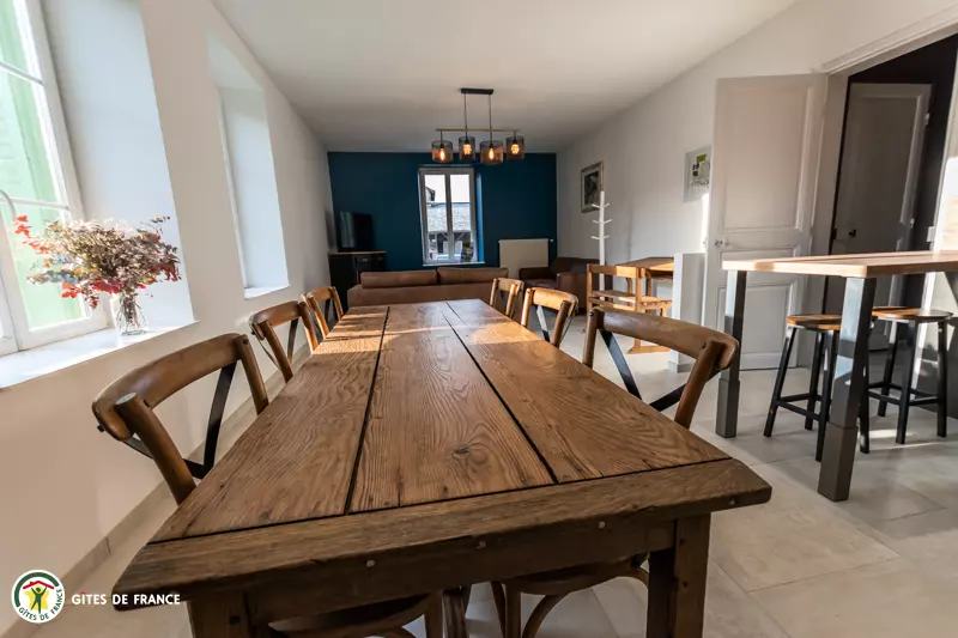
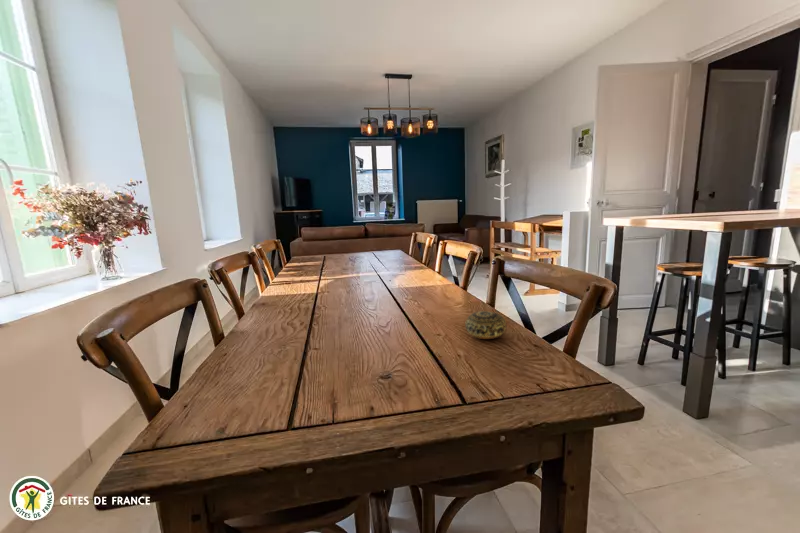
+ decorative ball [464,310,508,340]
